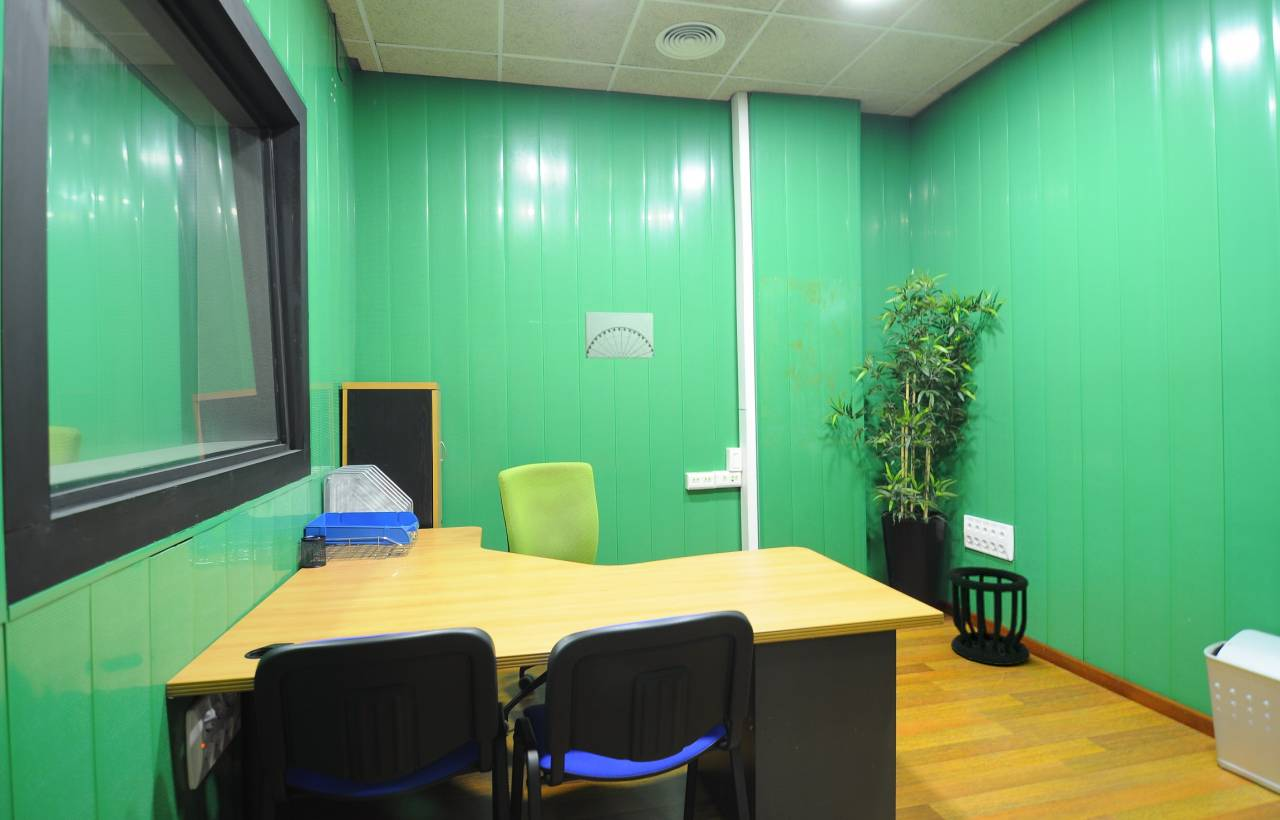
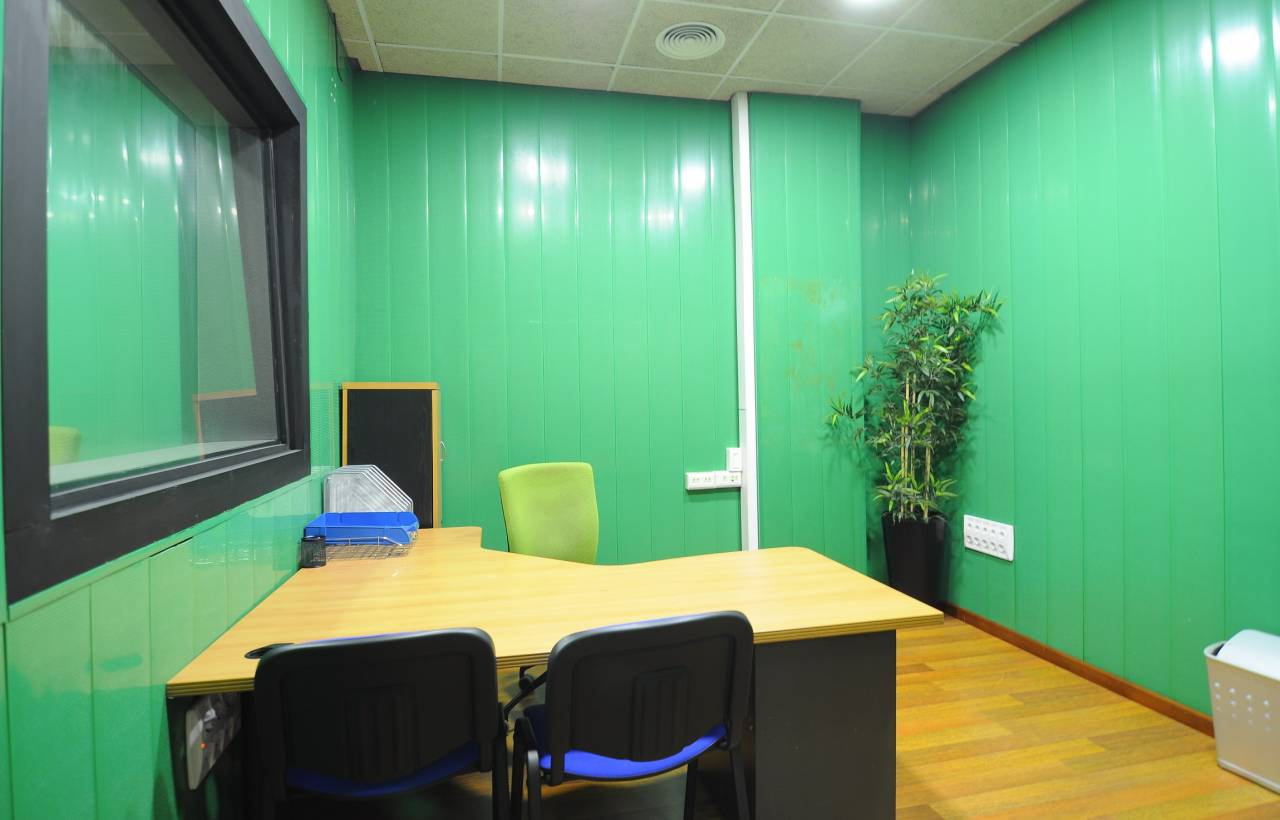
- wastebasket [946,565,1031,666]
- wall art [584,311,655,359]
